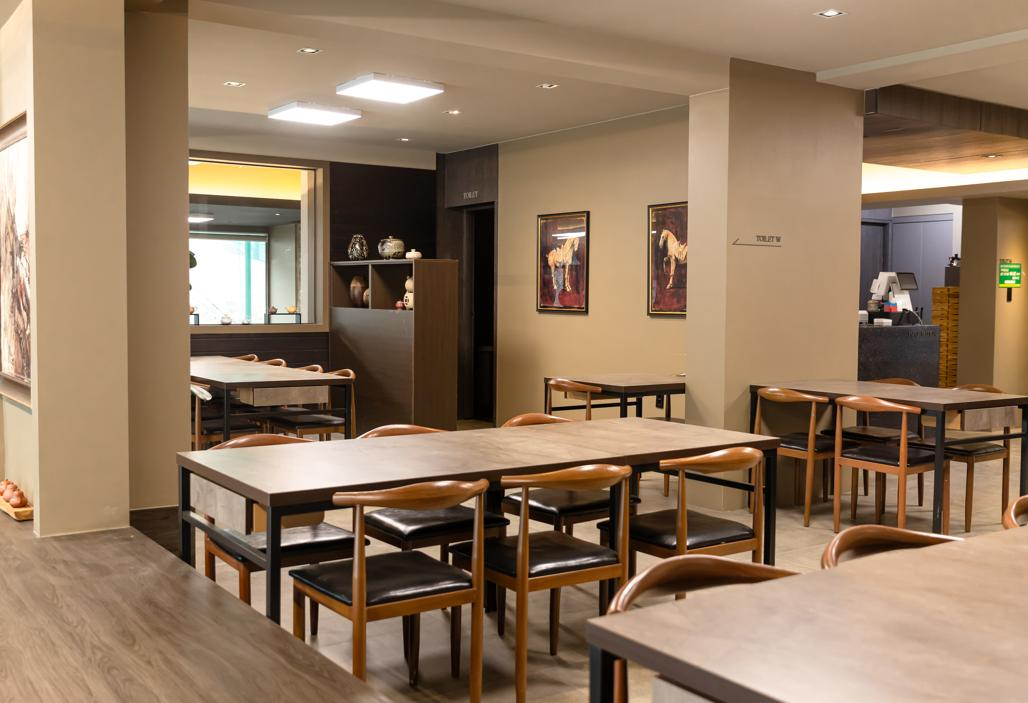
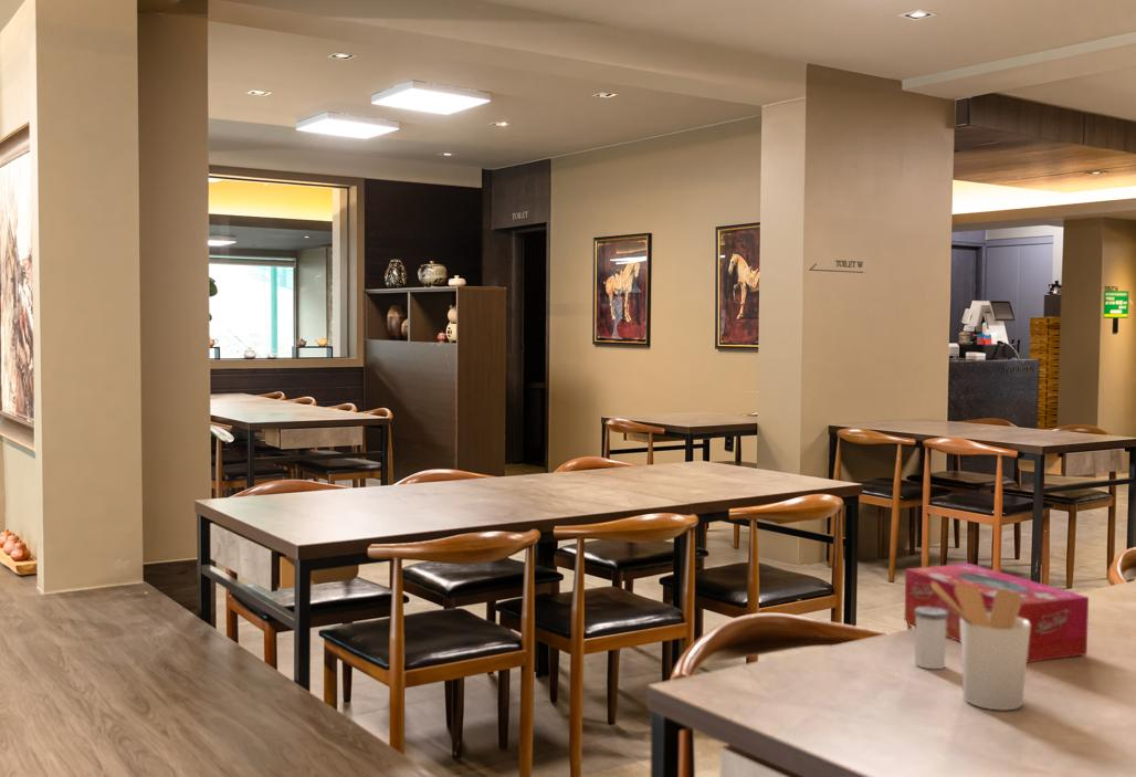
+ salt shaker [914,607,948,670]
+ tissue box [904,563,1090,663]
+ utensil holder [932,581,1030,712]
